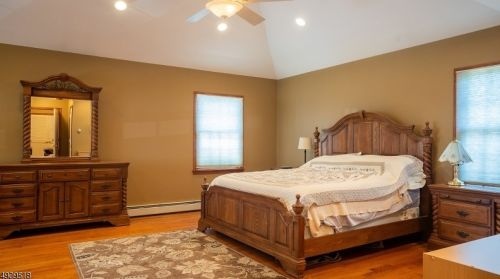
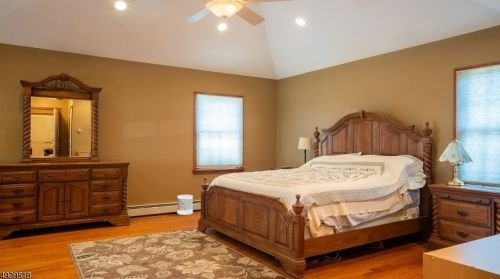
+ wastebasket [176,194,194,216]
